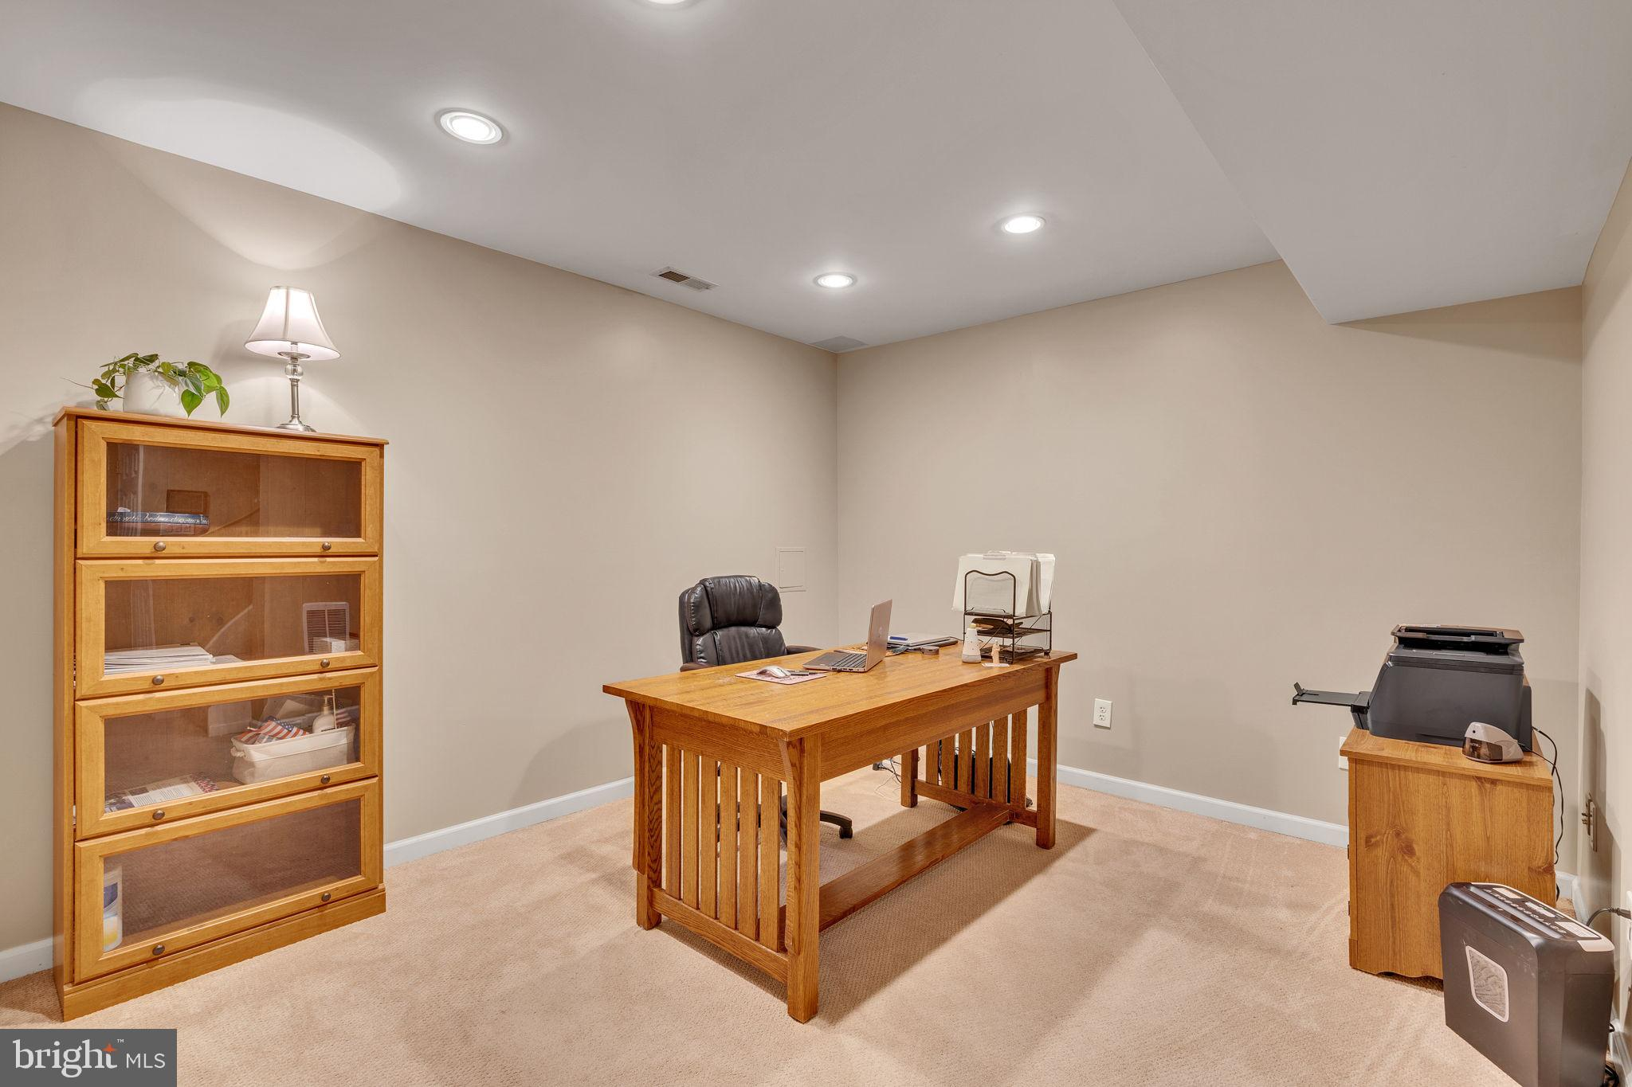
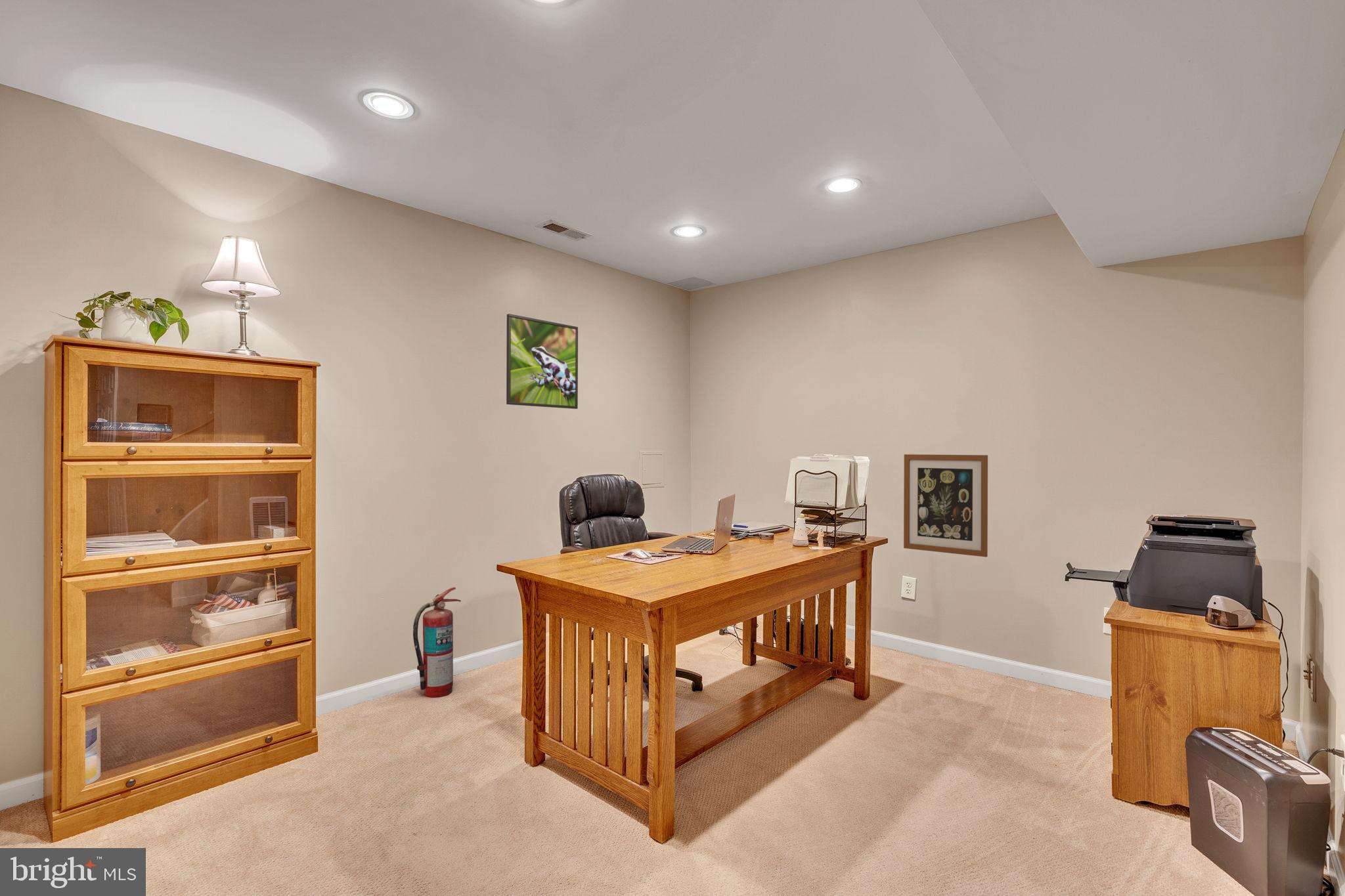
+ fire extinguisher [412,587,462,698]
+ wall art [903,454,988,558]
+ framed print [506,313,579,410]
